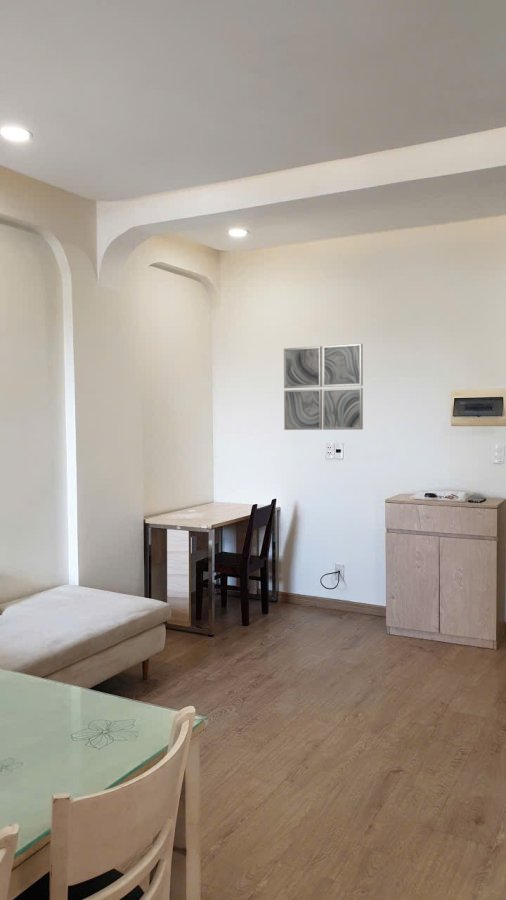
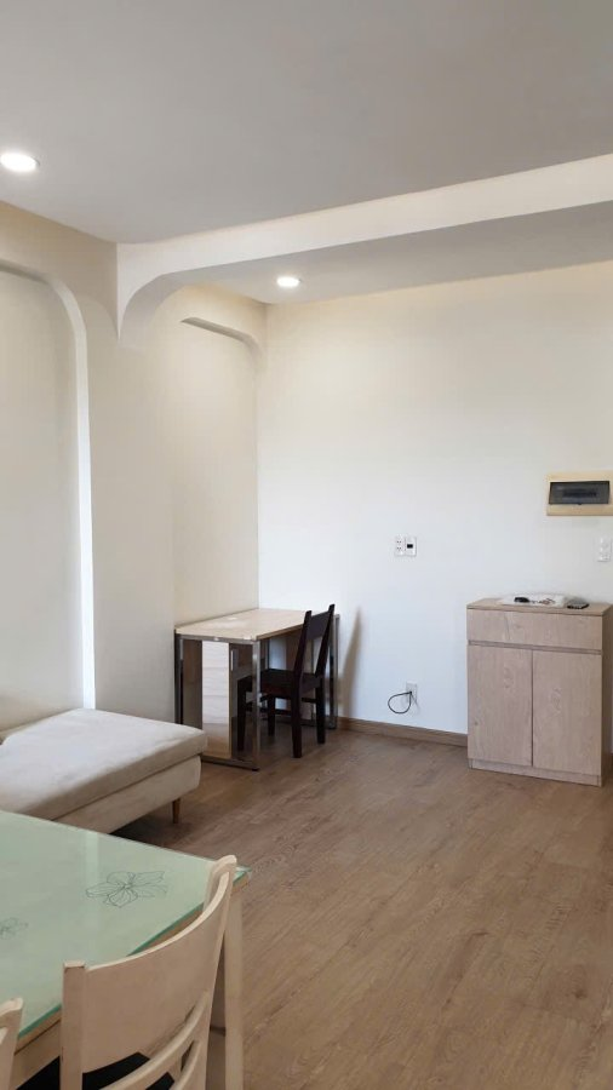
- wall art [283,343,364,431]
